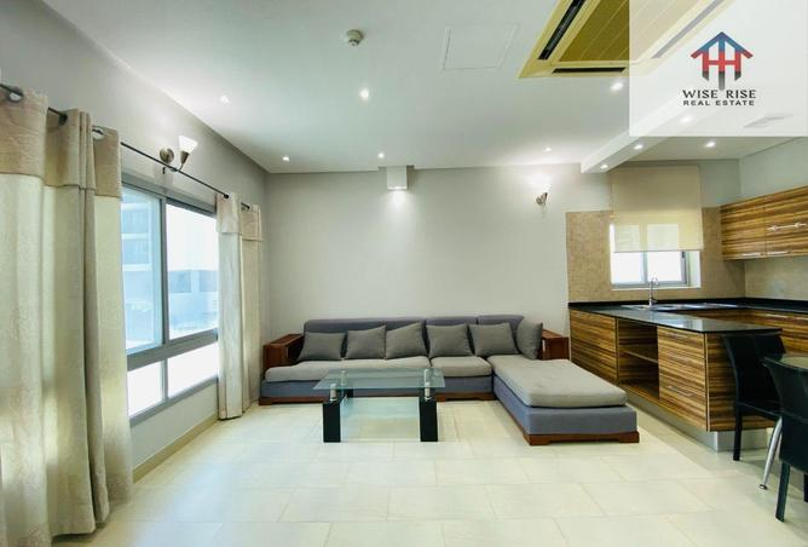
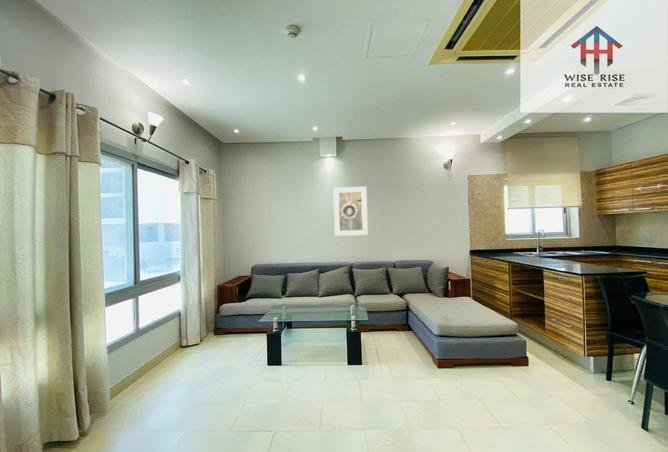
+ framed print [332,186,369,237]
